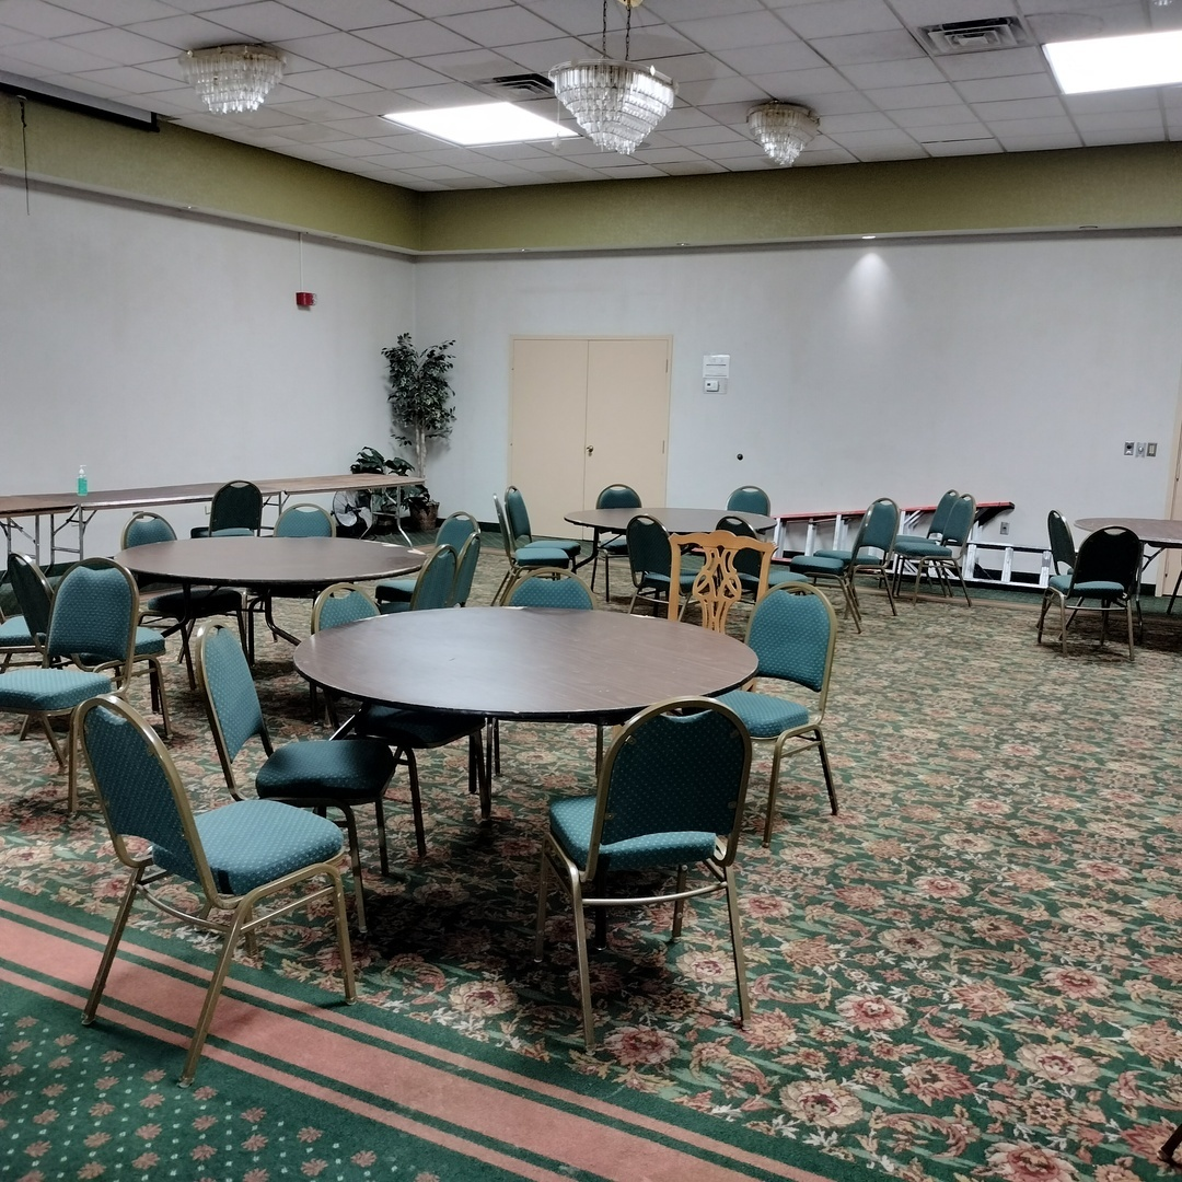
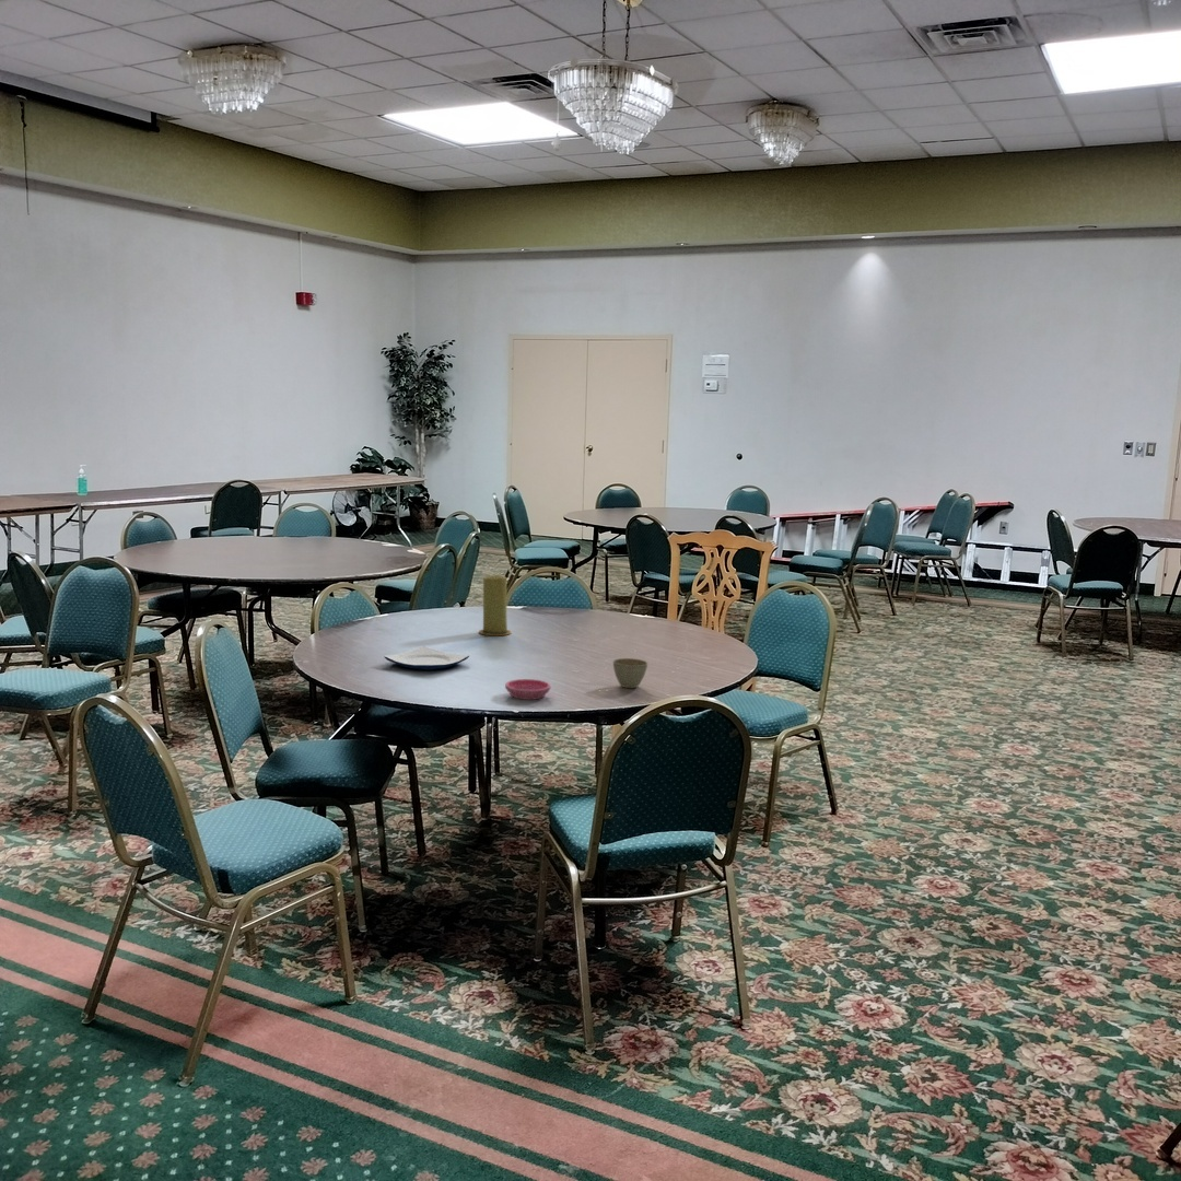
+ candle [478,574,513,636]
+ flower pot [612,657,648,689]
+ saucer [504,678,551,701]
+ plate [383,646,470,671]
